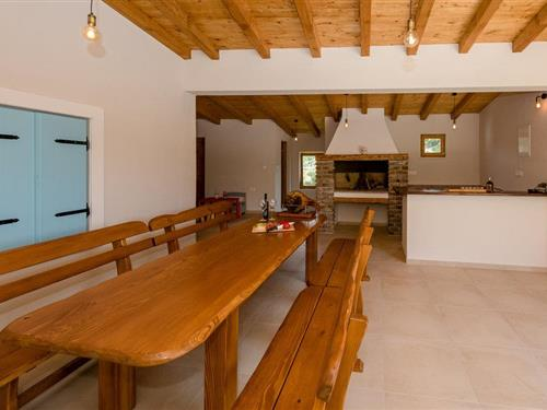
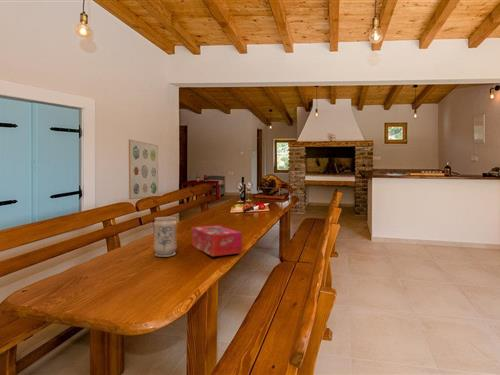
+ tissue box [191,225,243,257]
+ wall art [128,138,159,200]
+ vase [152,216,178,258]
